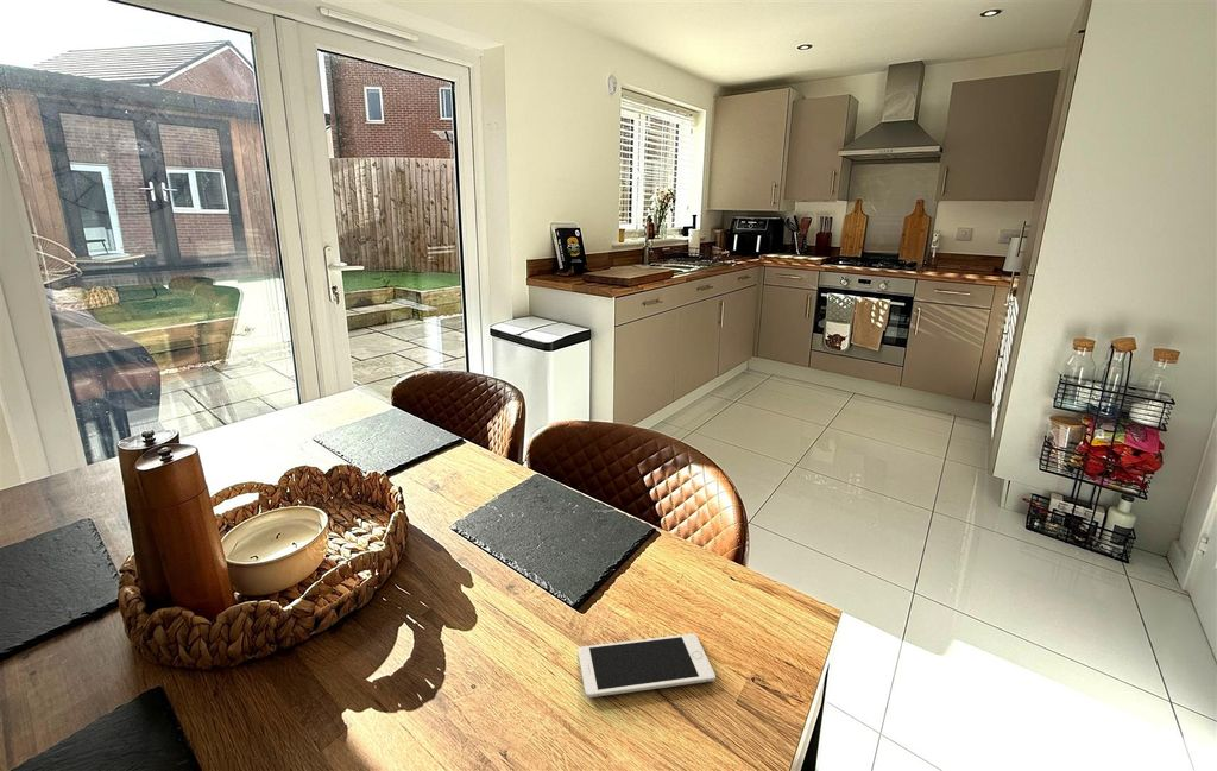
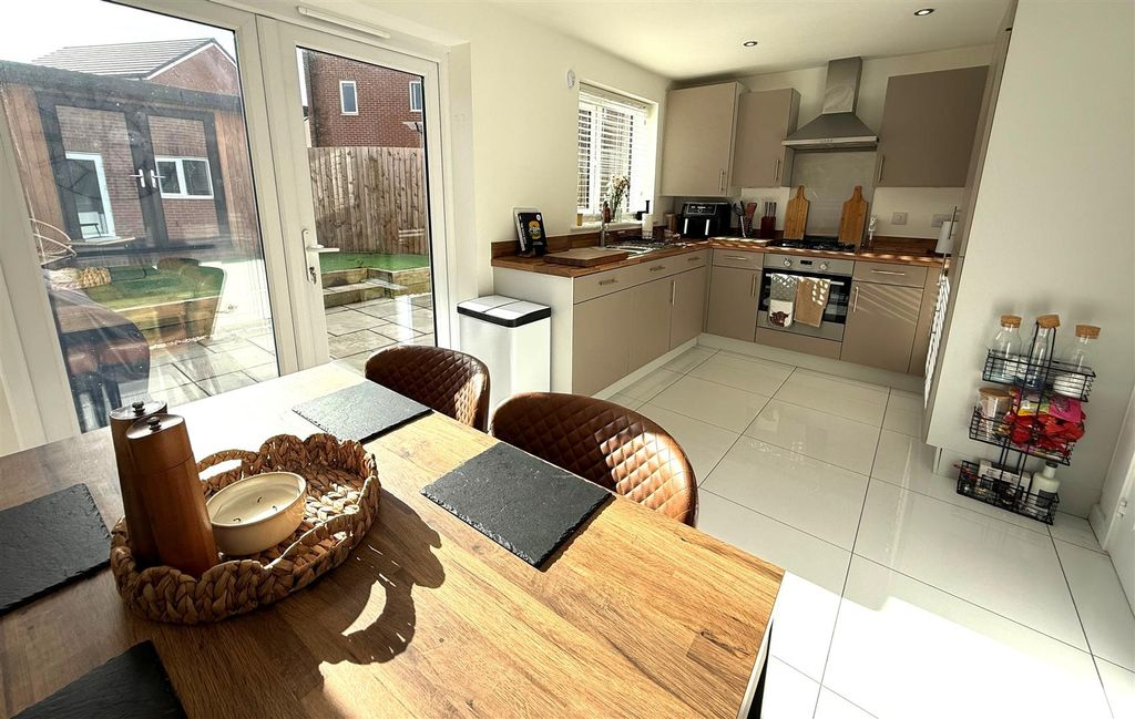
- cell phone [578,633,717,699]
